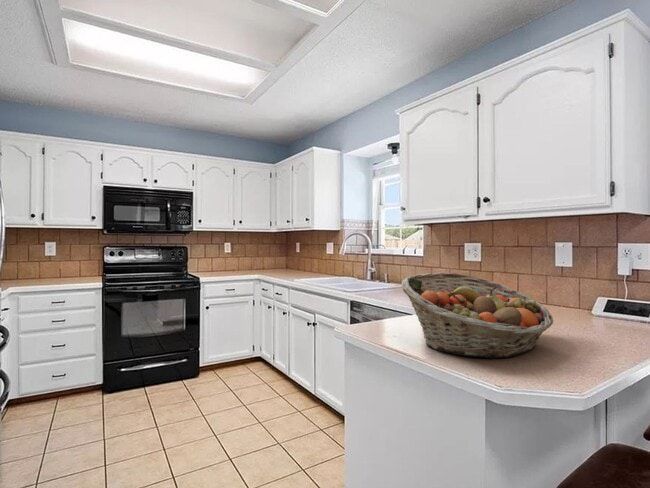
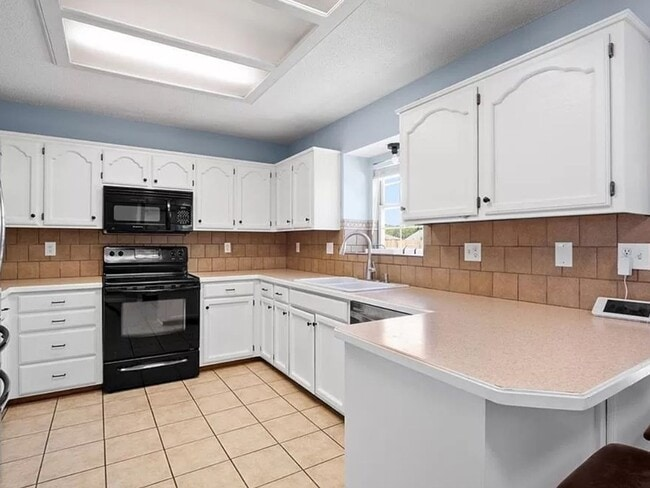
- fruit basket [400,272,554,359]
